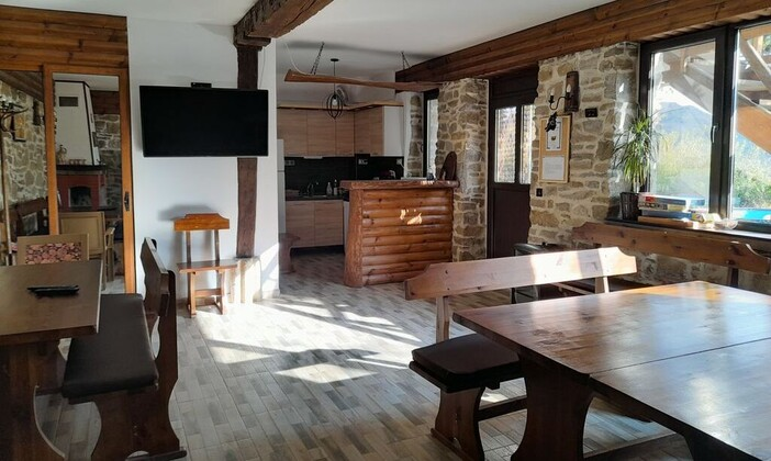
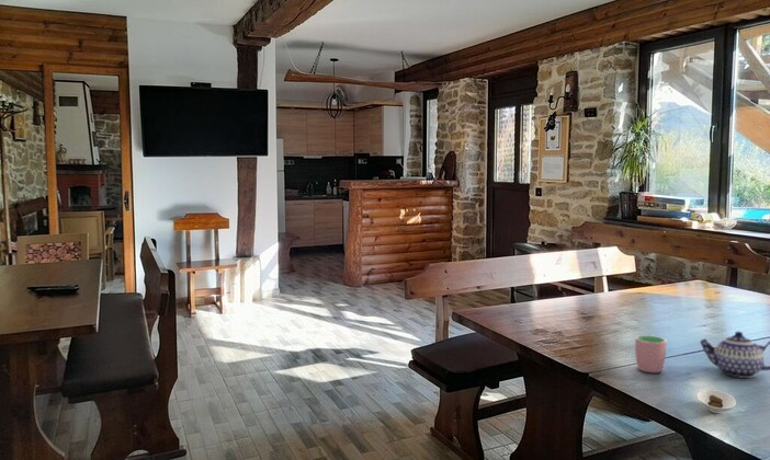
+ cup [634,334,668,373]
+ saucer [697,389,737,414]
+ teapot [699,331,770,379]
